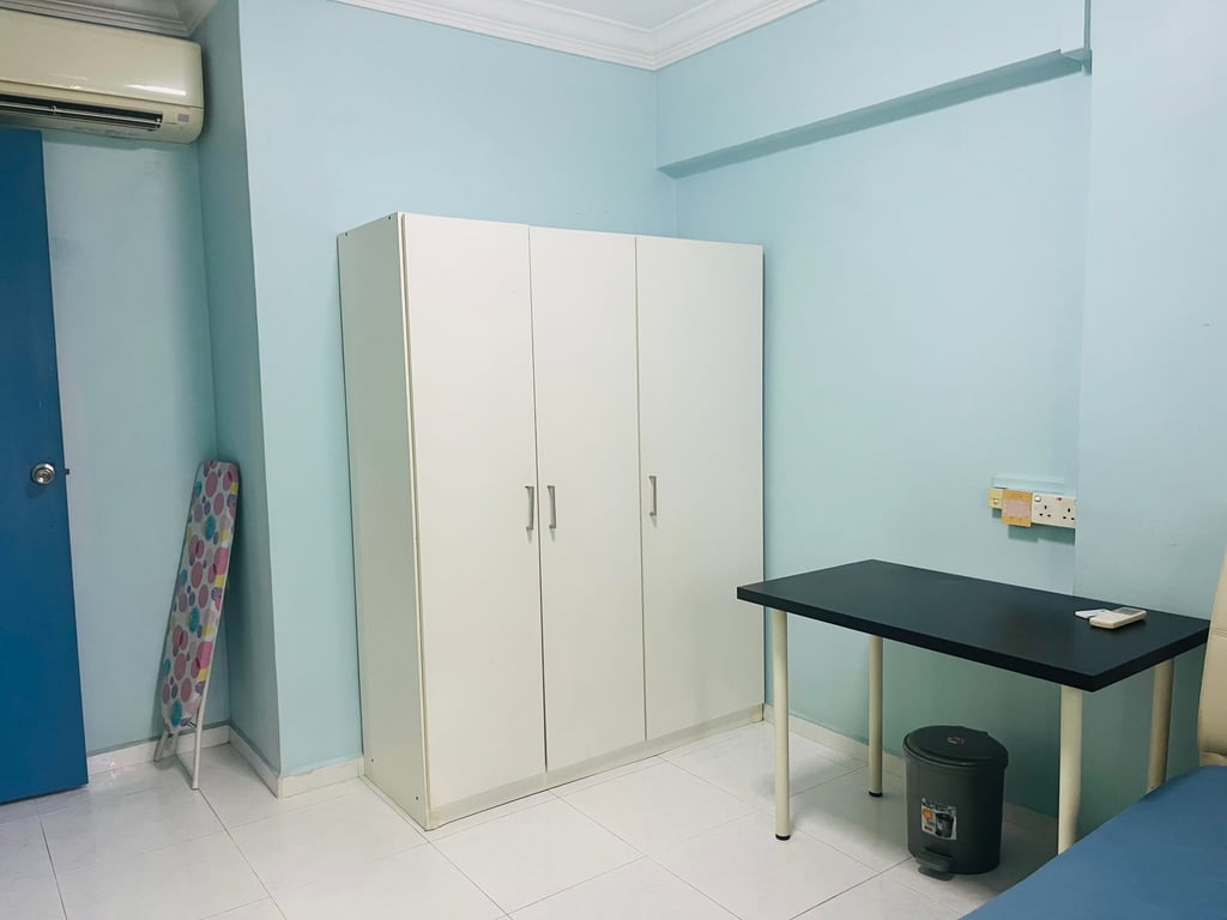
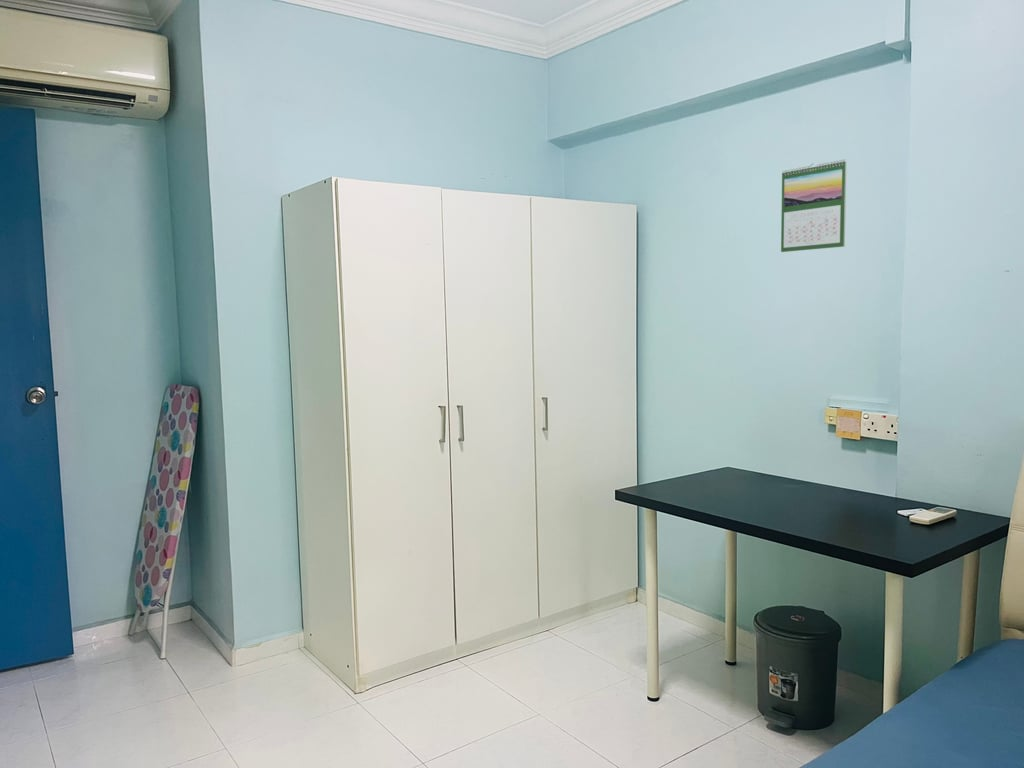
+ calendar [780,158,847,253]
